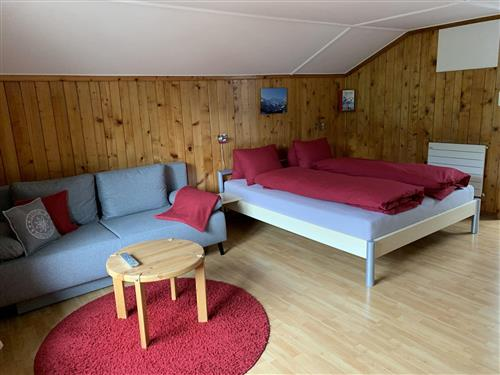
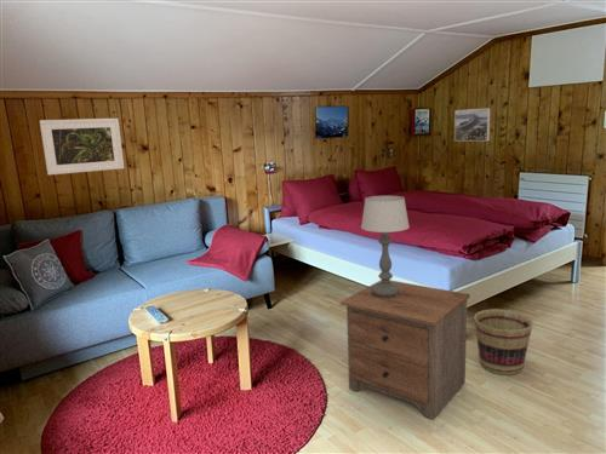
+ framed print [453,107,491,142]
+ table lamp [360,195,411,297]
+ nightstand [339,280,471,420]
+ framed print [39,117,125,176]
+ basket [473,308,534,377]
